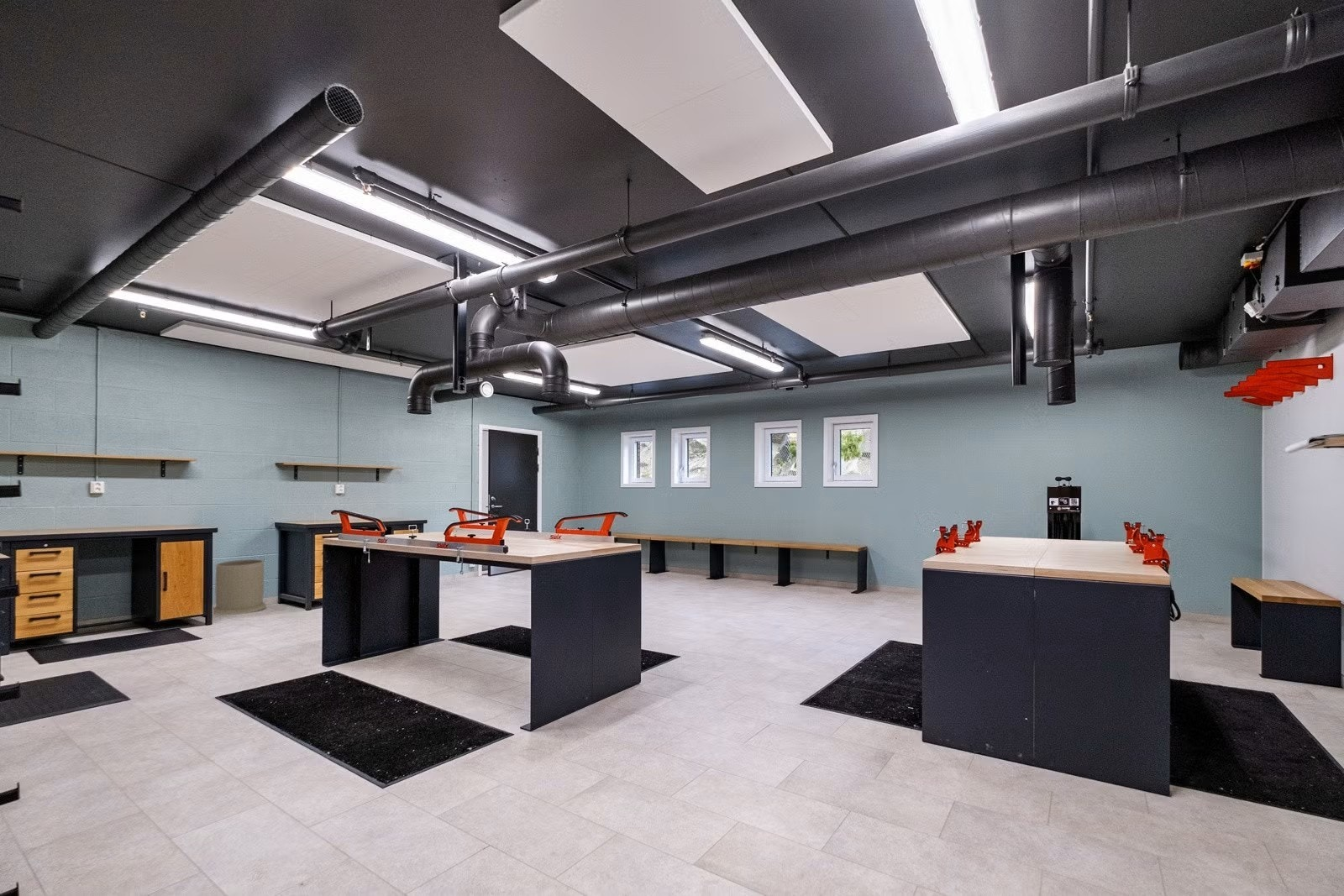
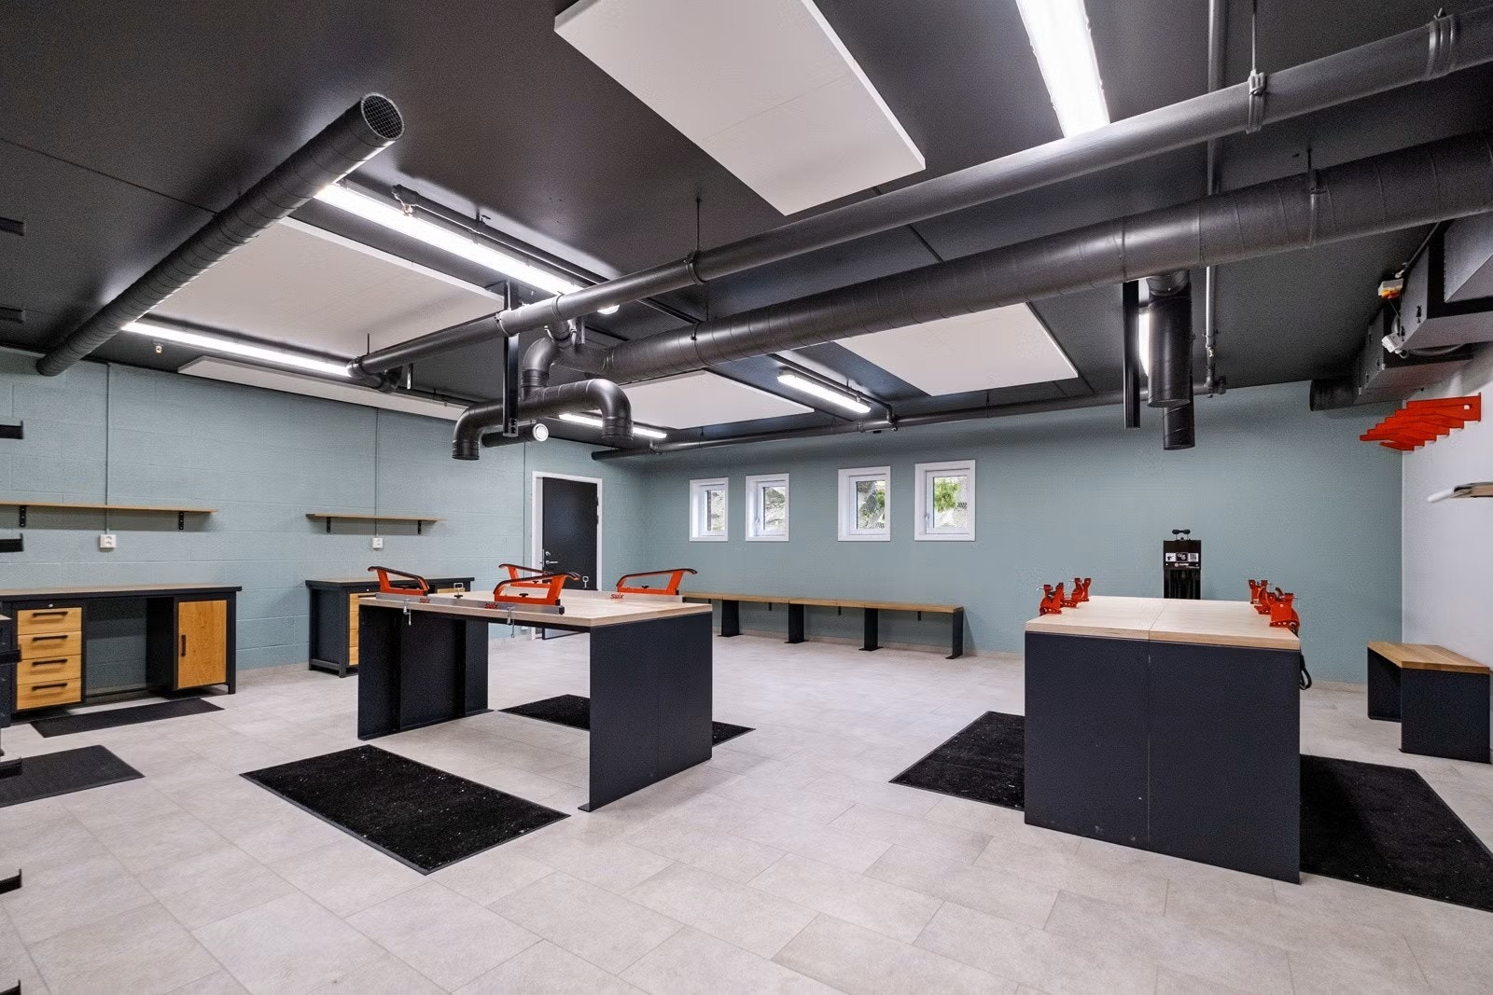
- trash can [213,558,267,616]
